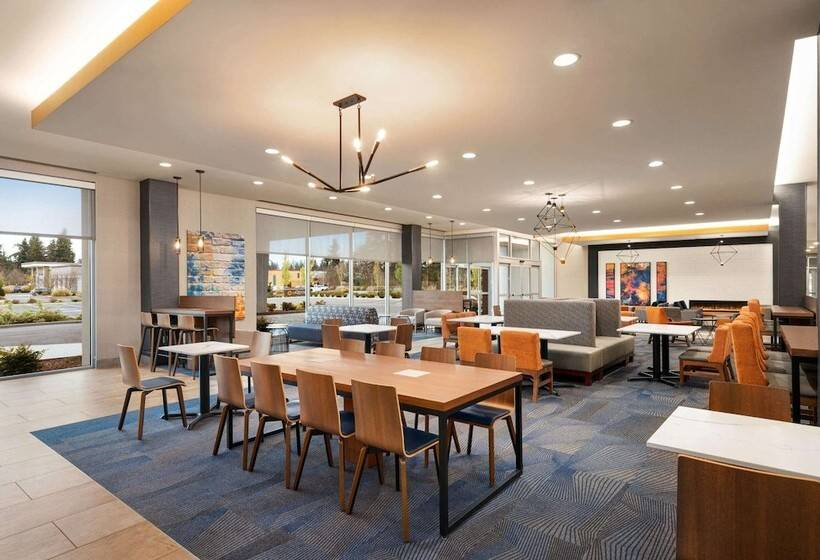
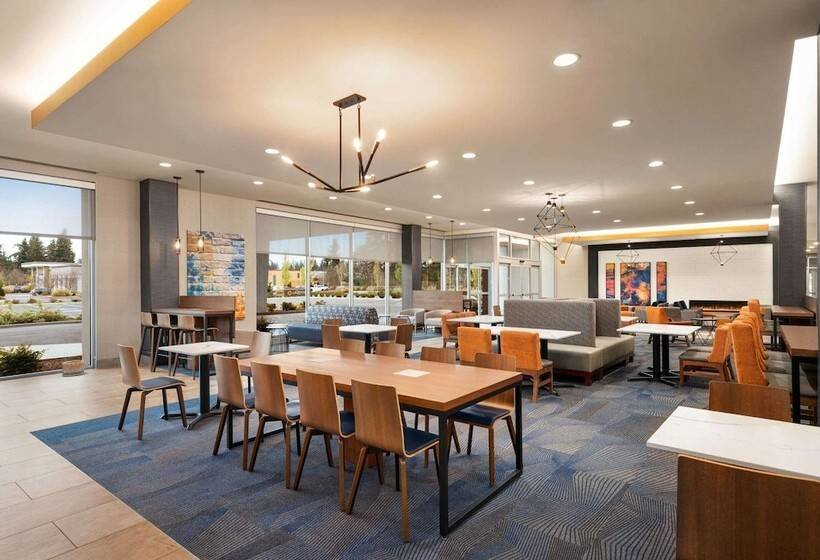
+ basket [61,359,85,377]
